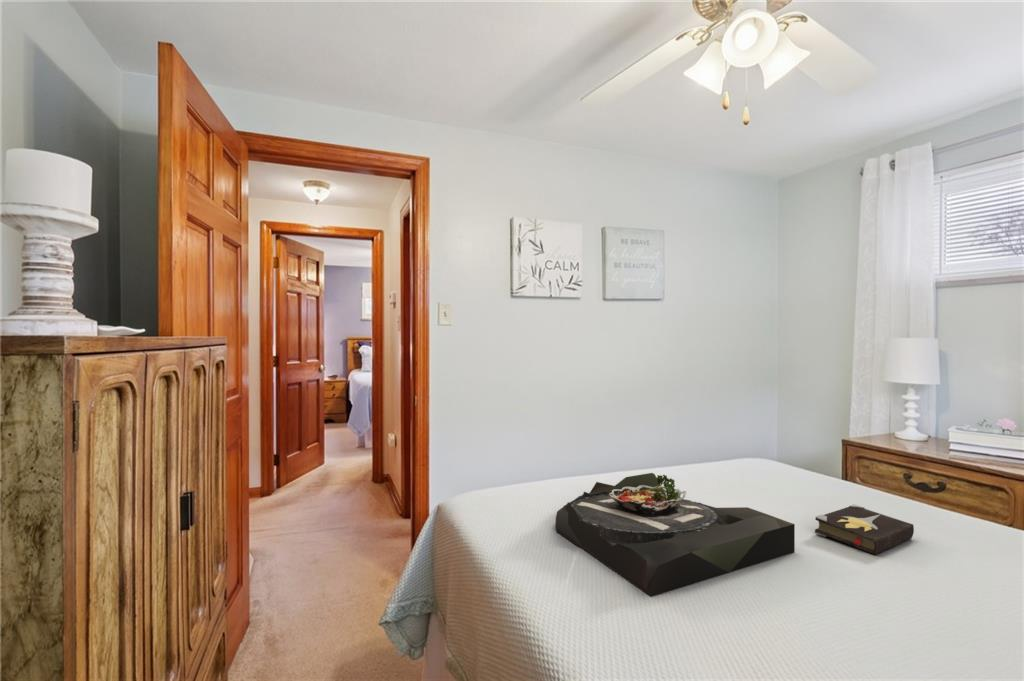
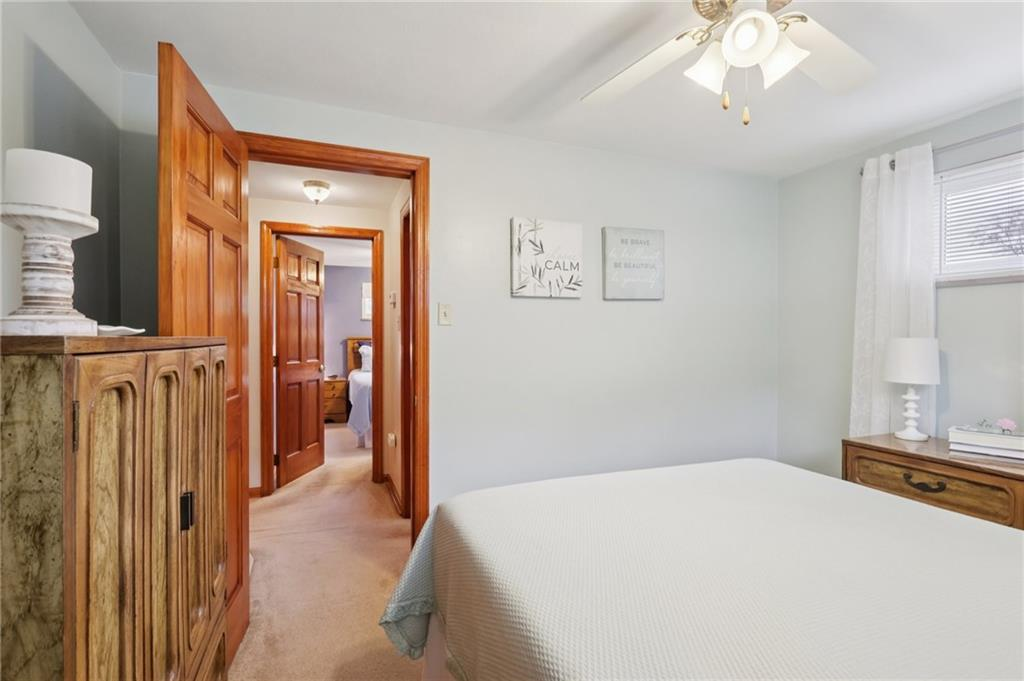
- serving tray [555,472,796,598]
- hardback book [814,504,915,556]
